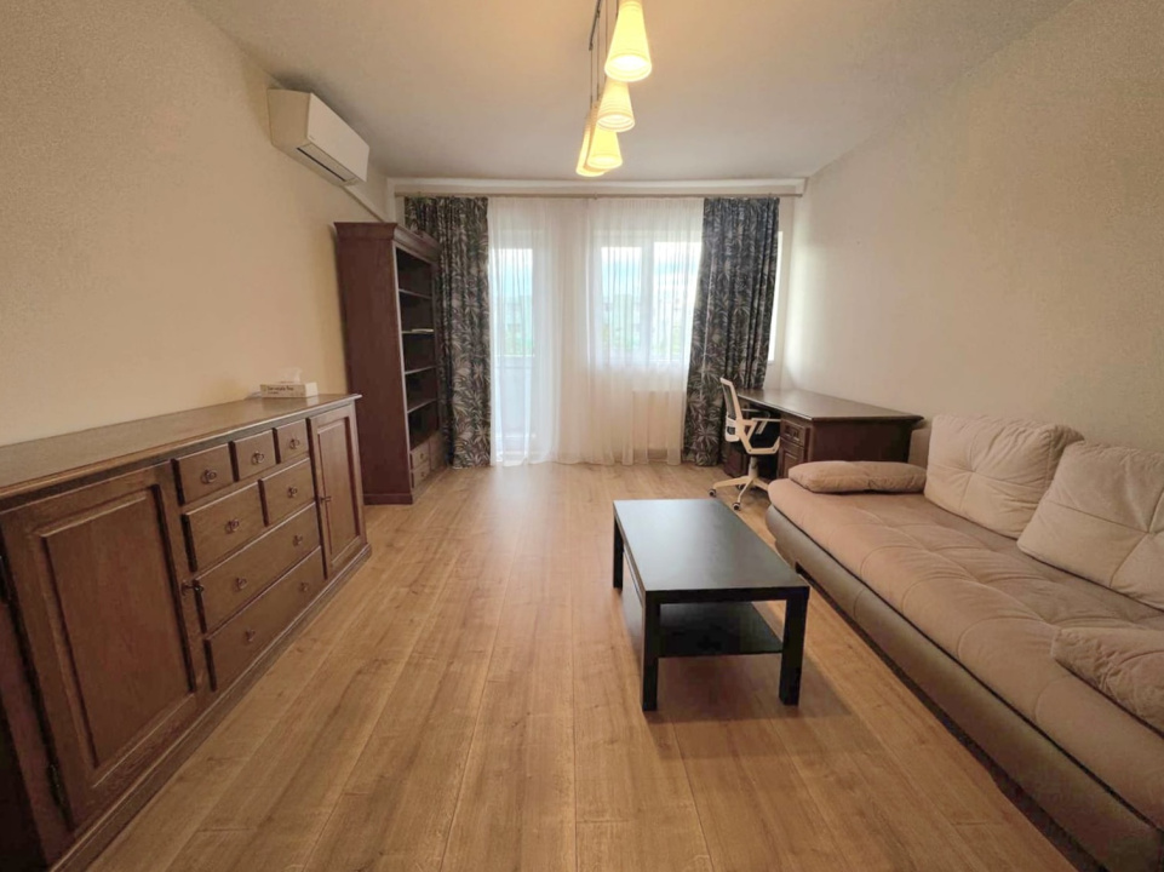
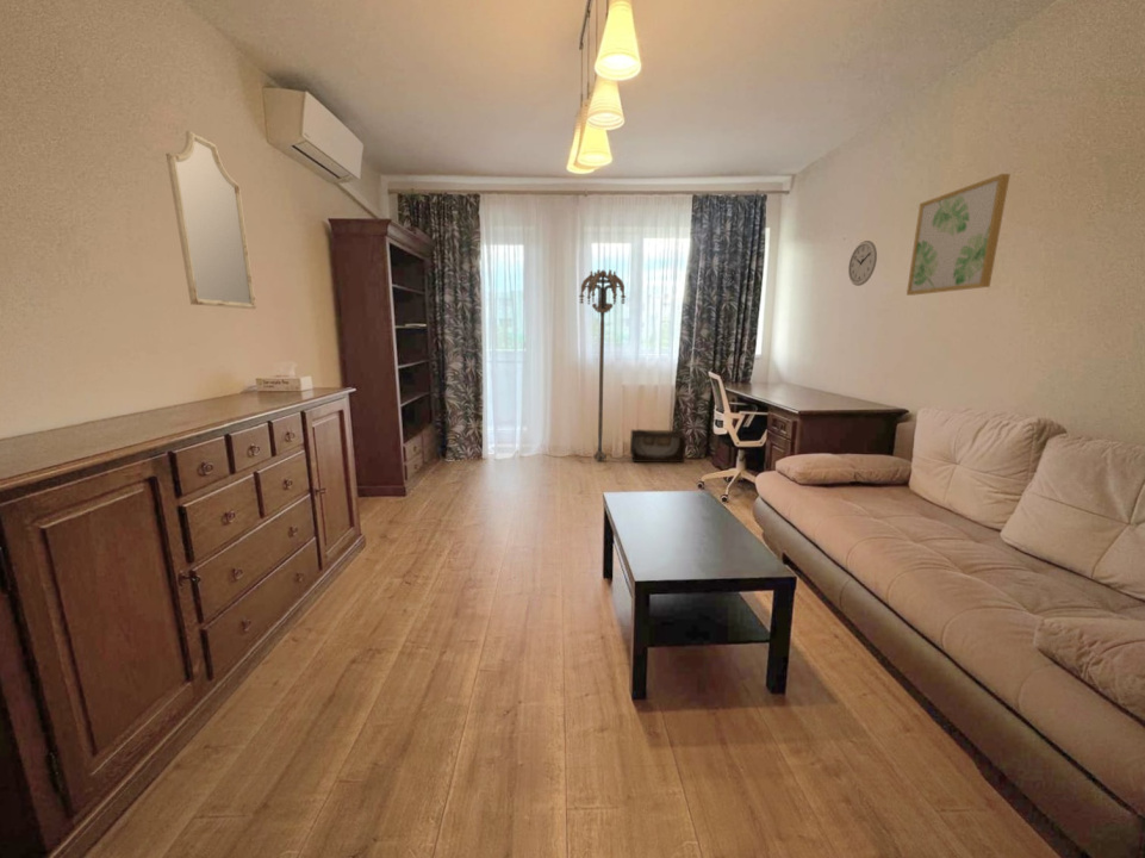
+ wall art [906,173,1012,297]
+ floor lamp [578,268,627,462]
+ wall clock [847,240,878,287]
+ home mirror [166,130,257,310]
+ storage bin [629,428,687,464]
